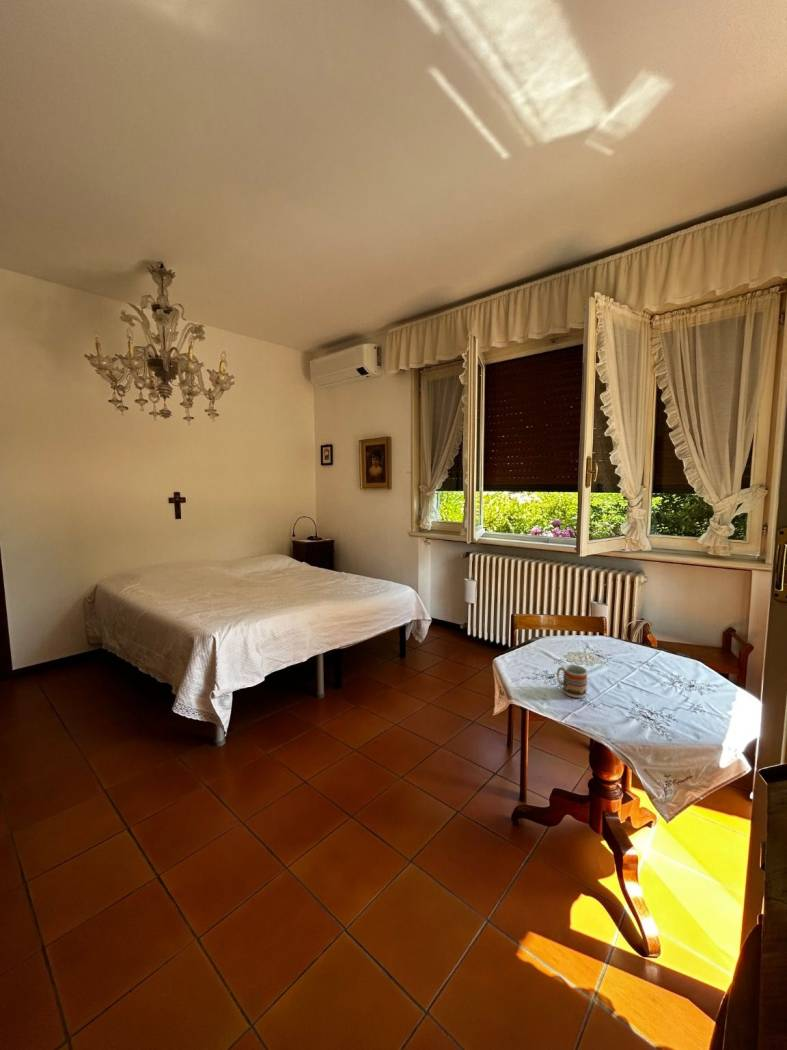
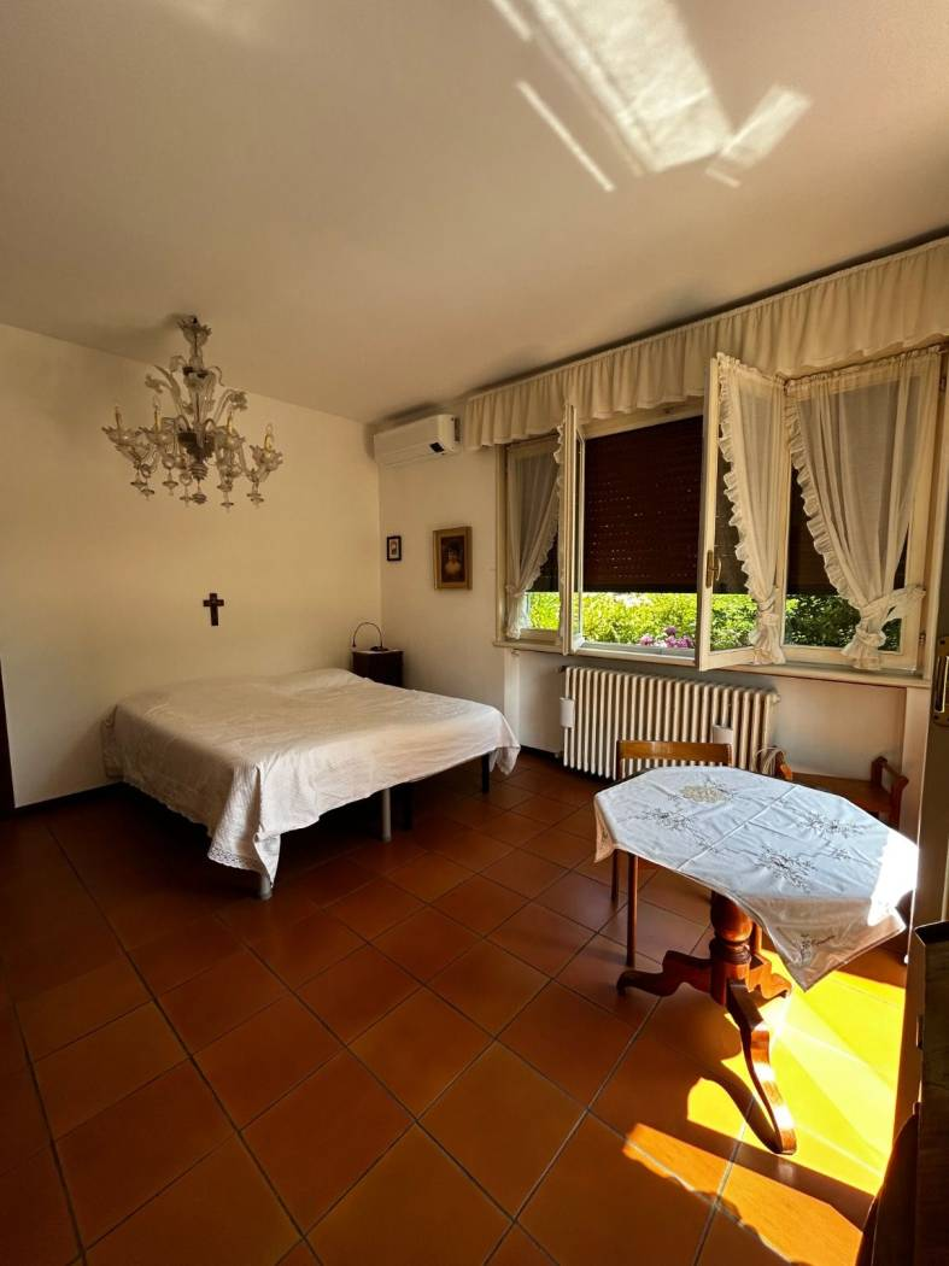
- cup [556,664,589,699]
